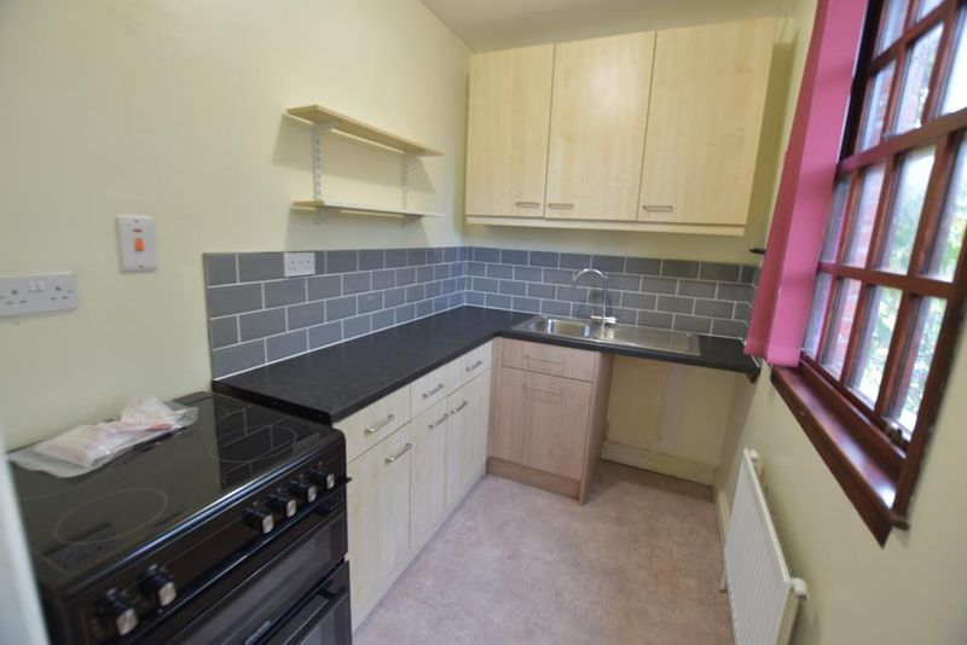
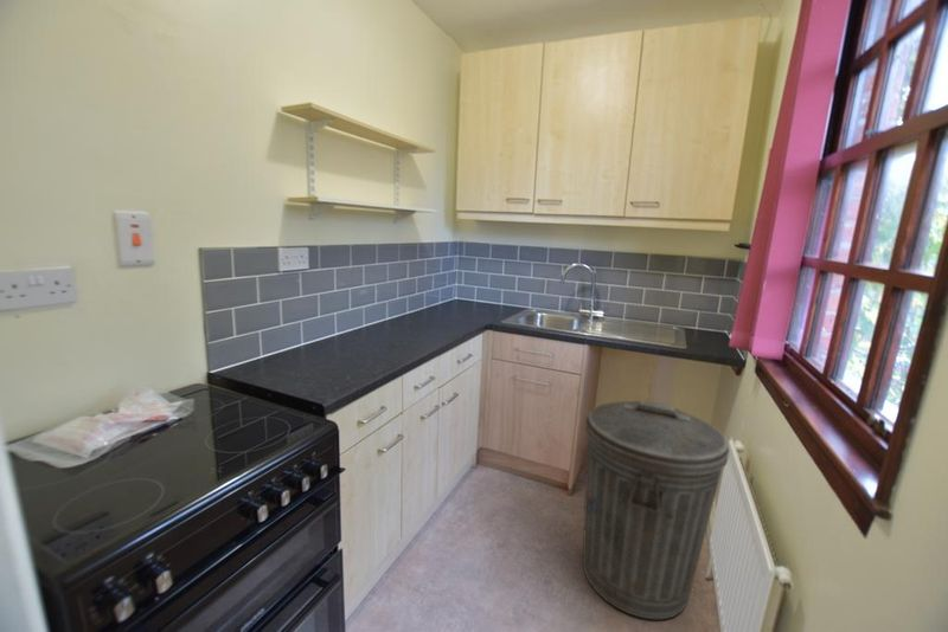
+ trash can [582,400,731,621]
